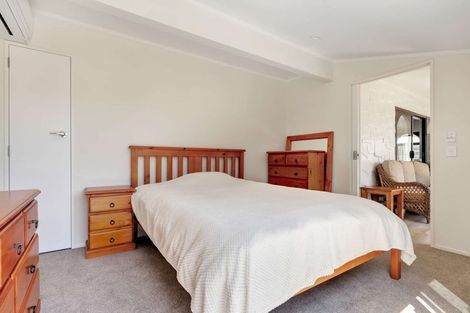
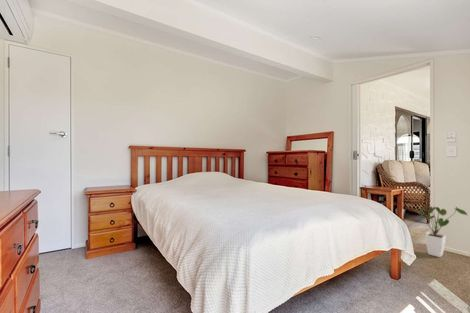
+ house plant [418,205,468,258]
